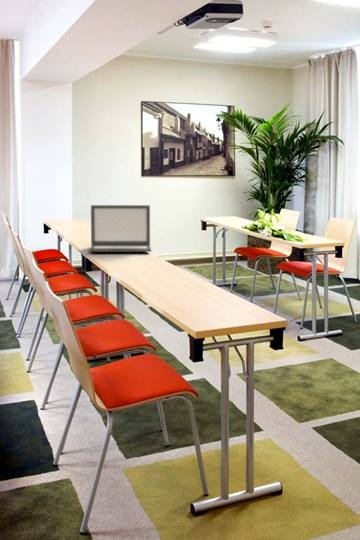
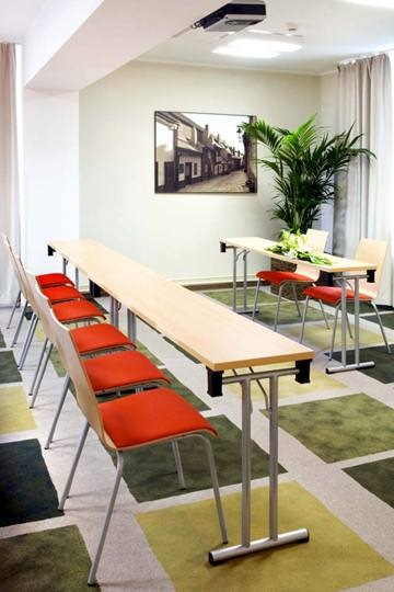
- laptop [88,204,152,253]
